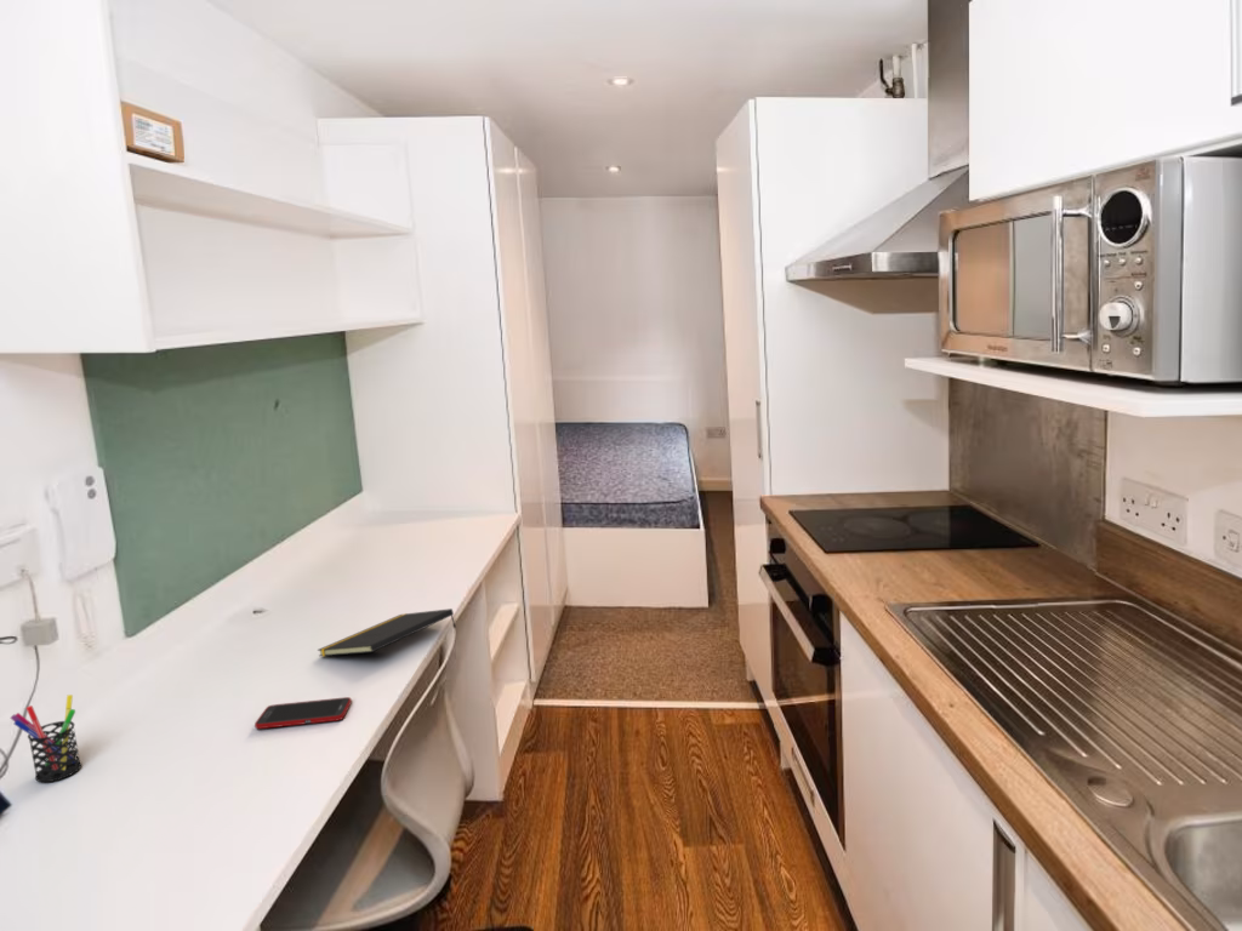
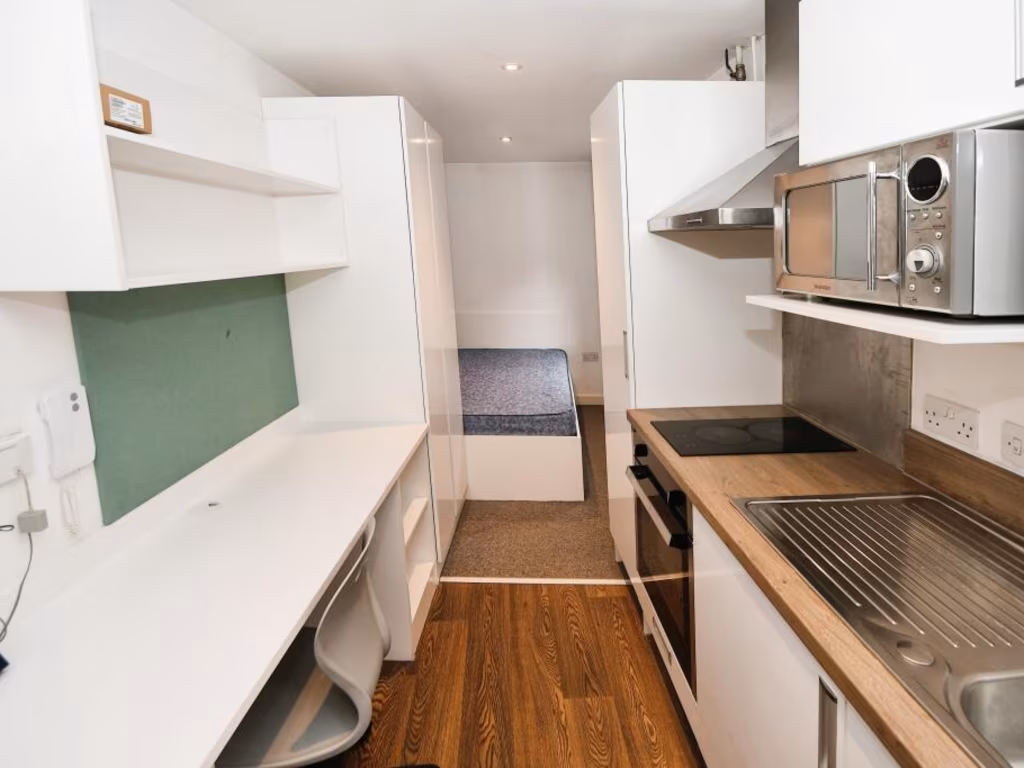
- notepad [317,607,457,657]
- cell phone [253,696,353,730]
- pen holder [10,693,82,783]
